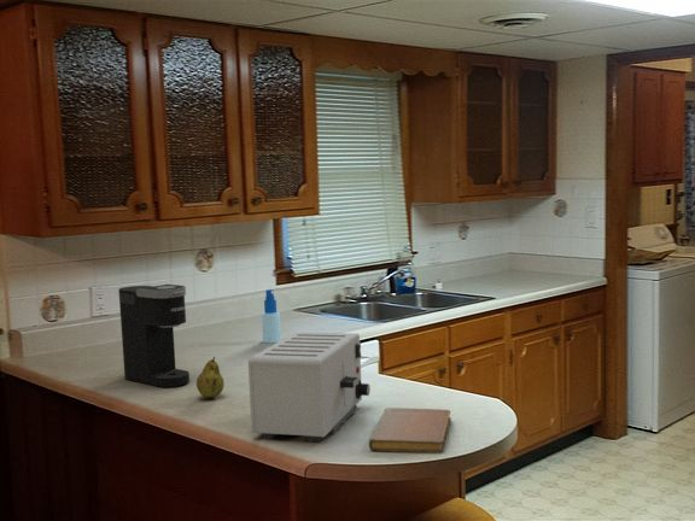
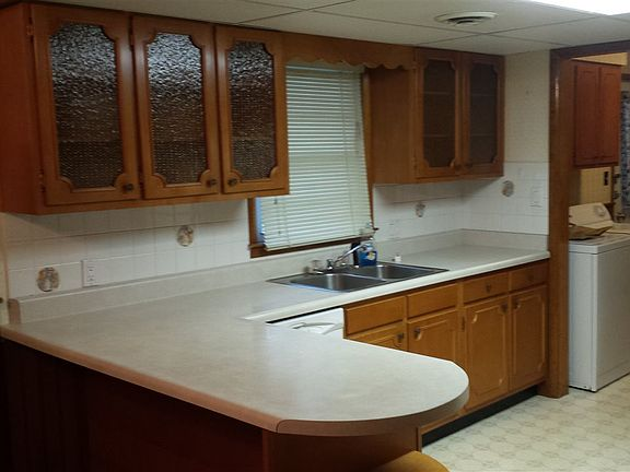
- spray bottle [261,288,282,344]
- coffee maker [117,283,191,388]
- fruit [195,356,226,399]
- toaster [247,330,372,443]
- notebook [368,406,452,455]
